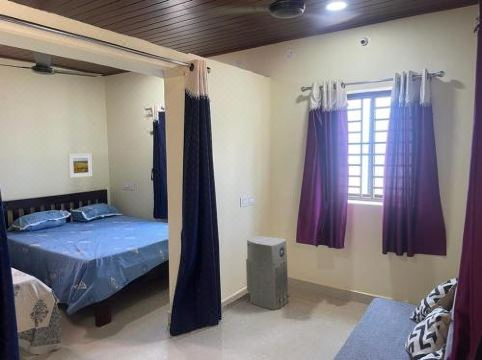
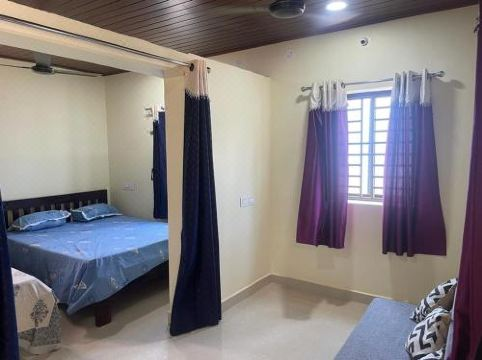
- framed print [67,153,93,179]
- air purifier [245,235,291,311]
